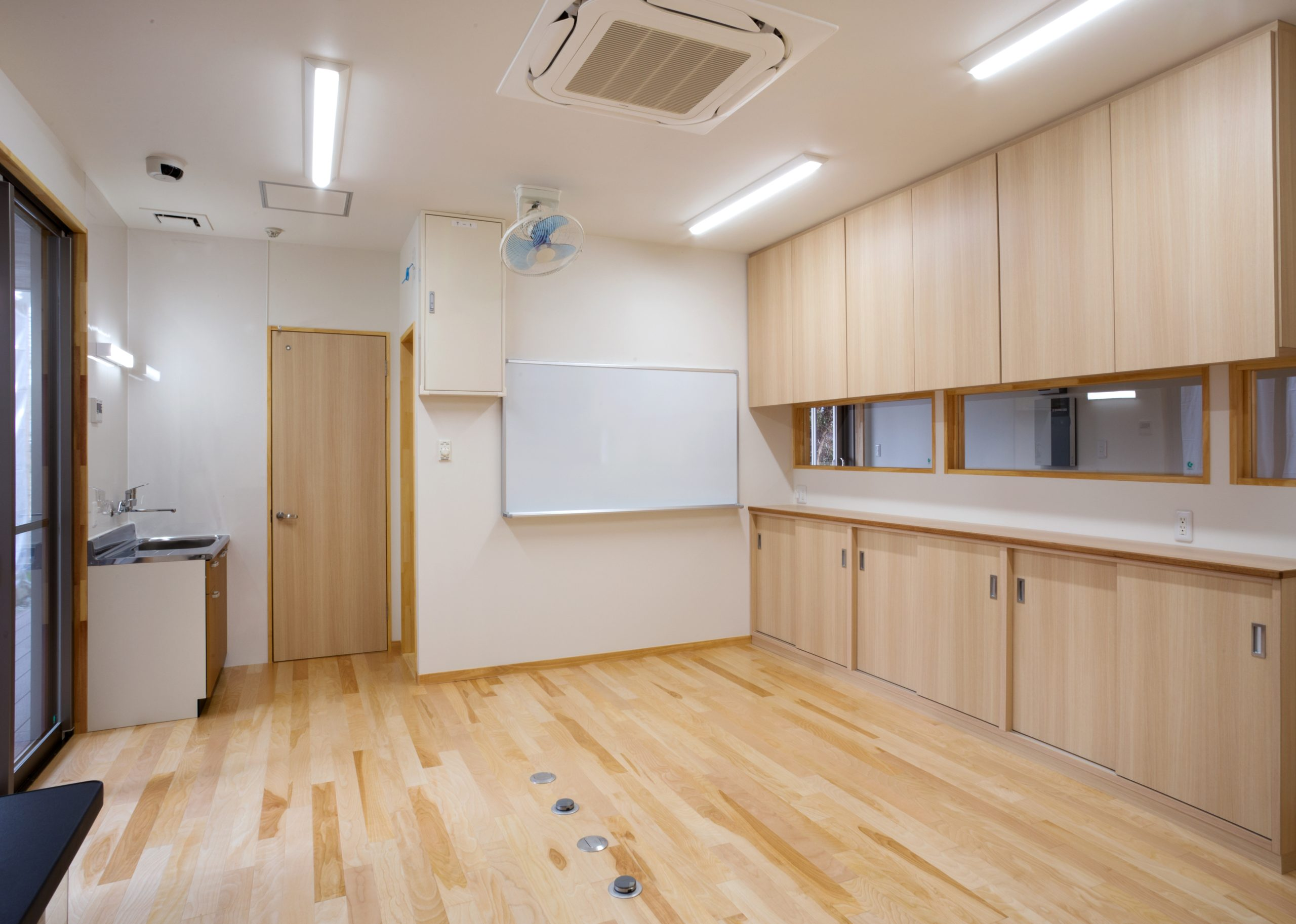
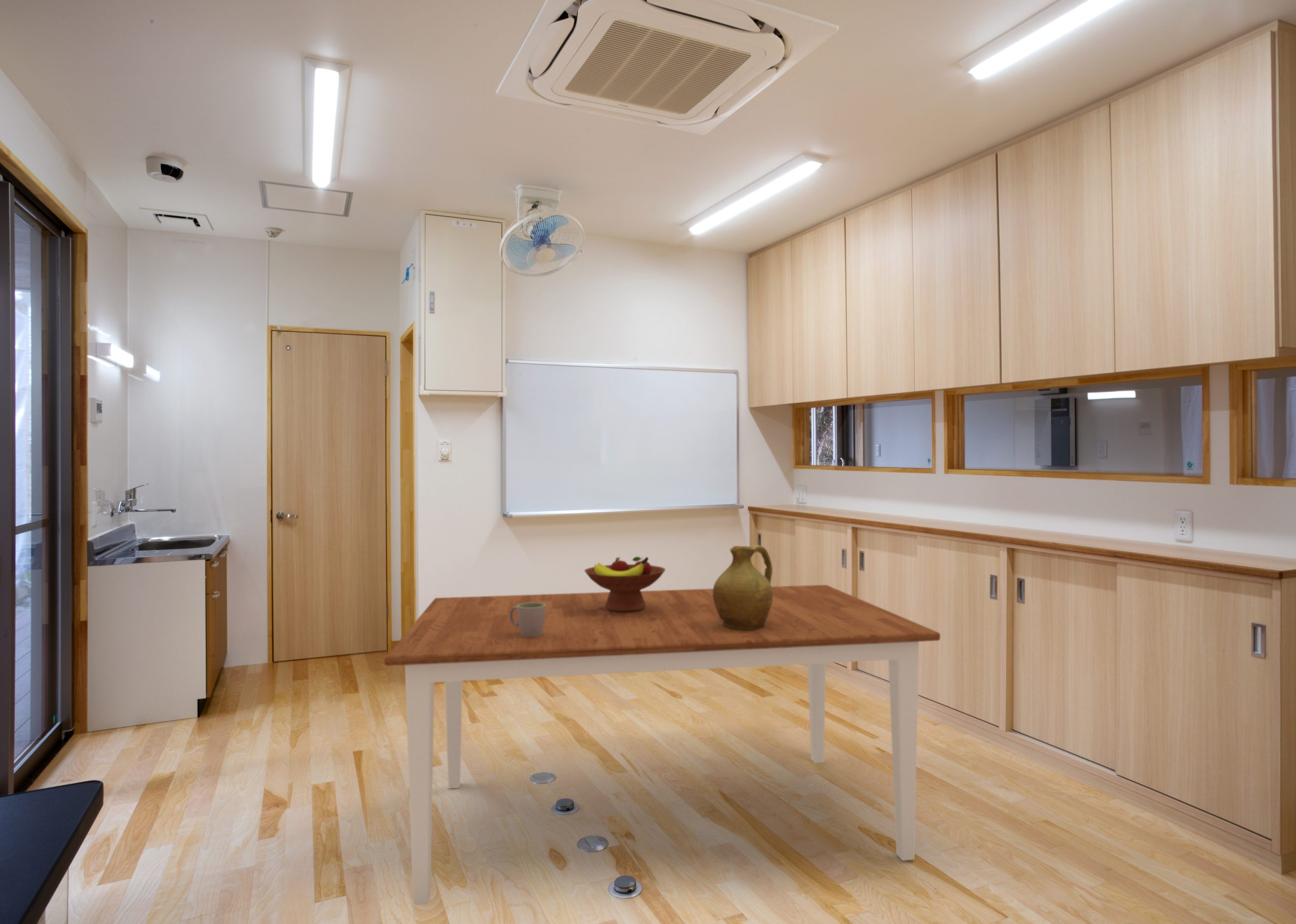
+ mug [509,602,546,638]
+ pitcher [713,544,773,630]
+ fruit bowl [584,556,666,612]
+ dining table [384,584,941,905]
